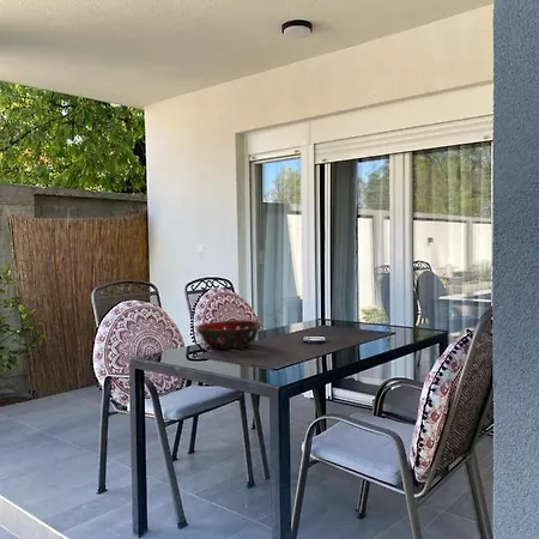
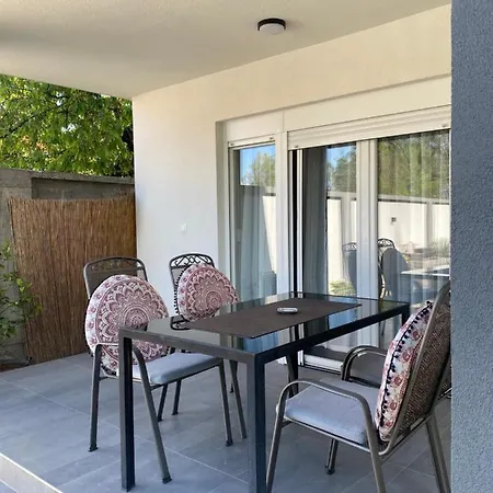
- decorative bowl [195,319,262,350]
